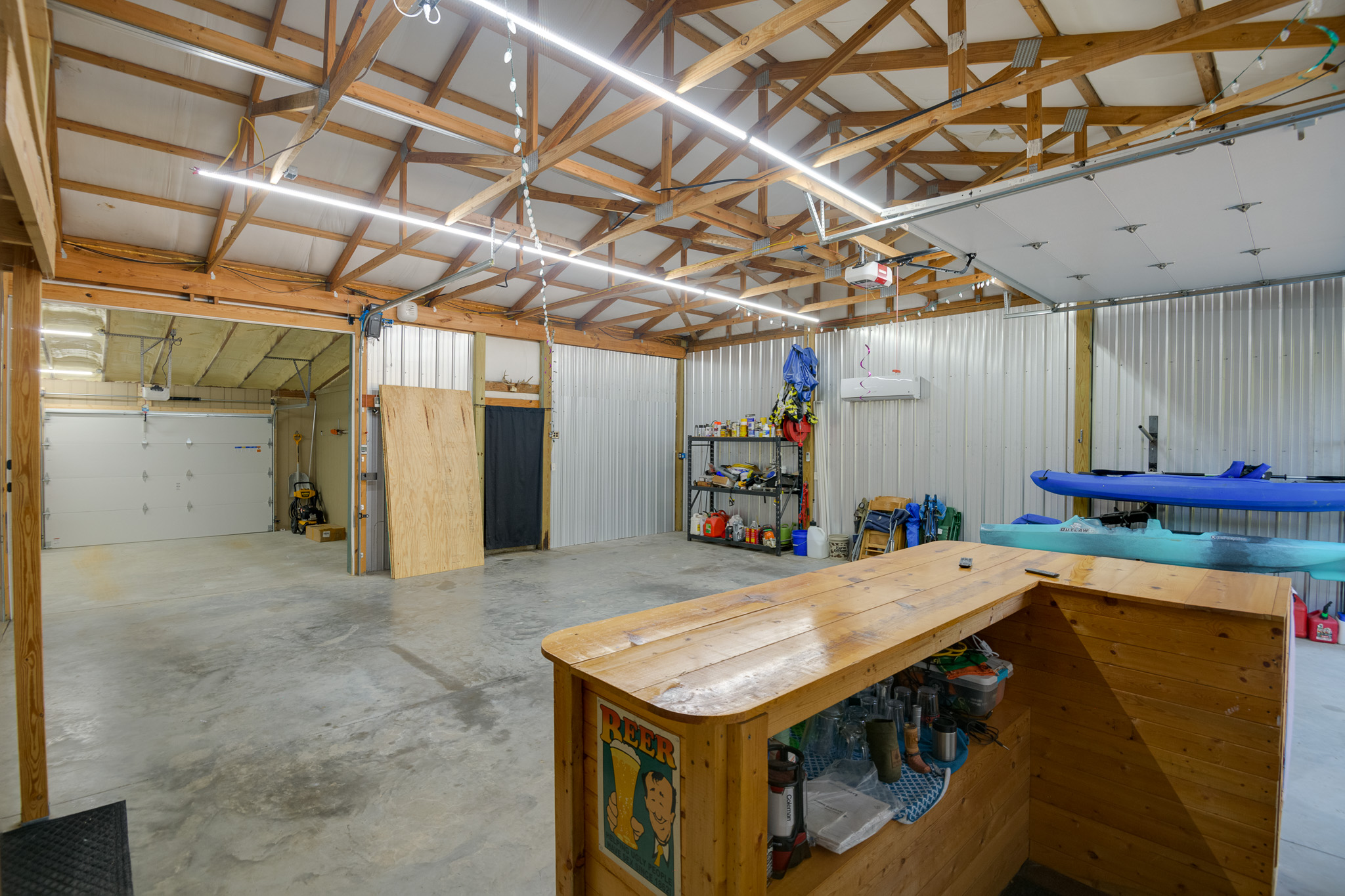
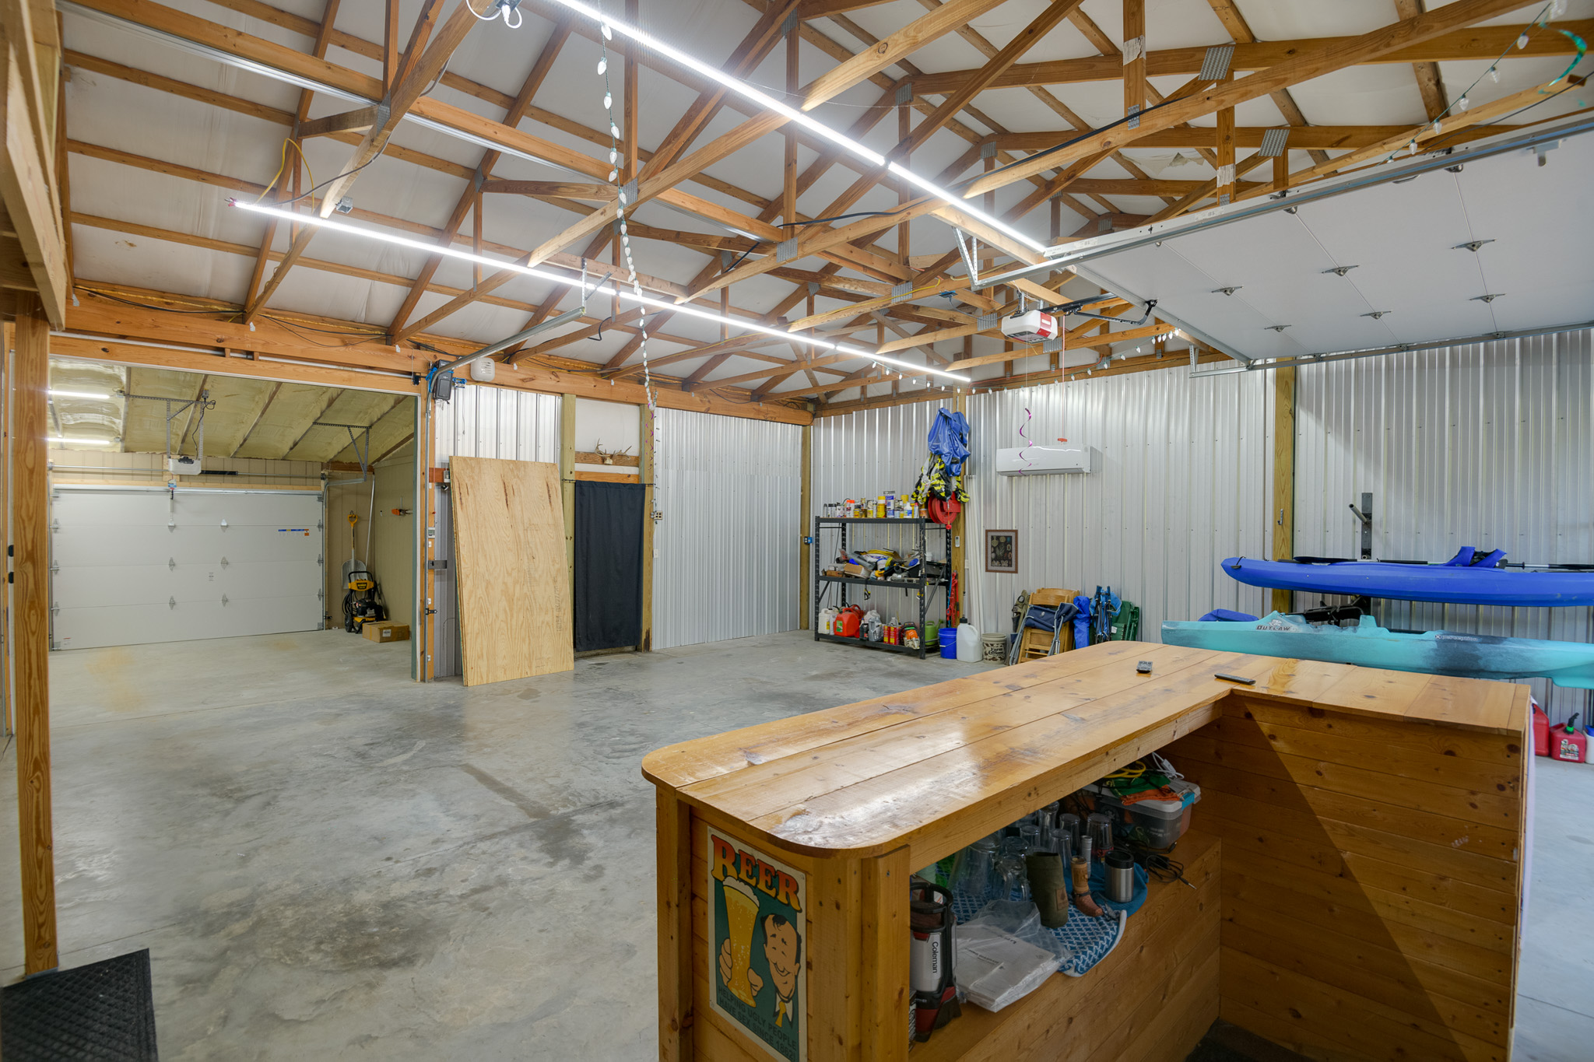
+ wall art [985,529,1019,574]
